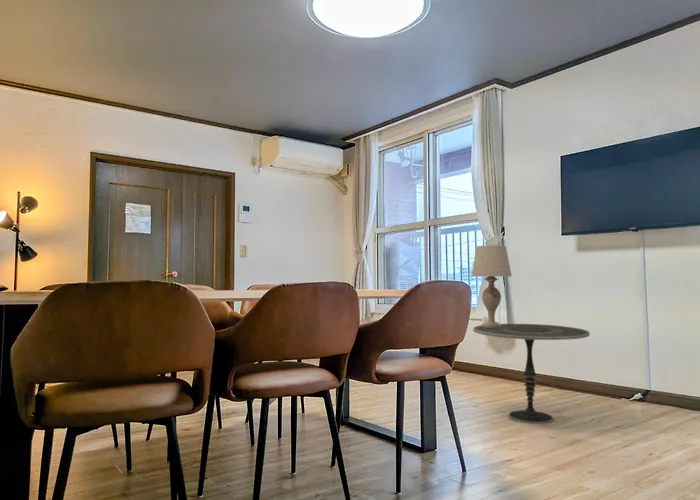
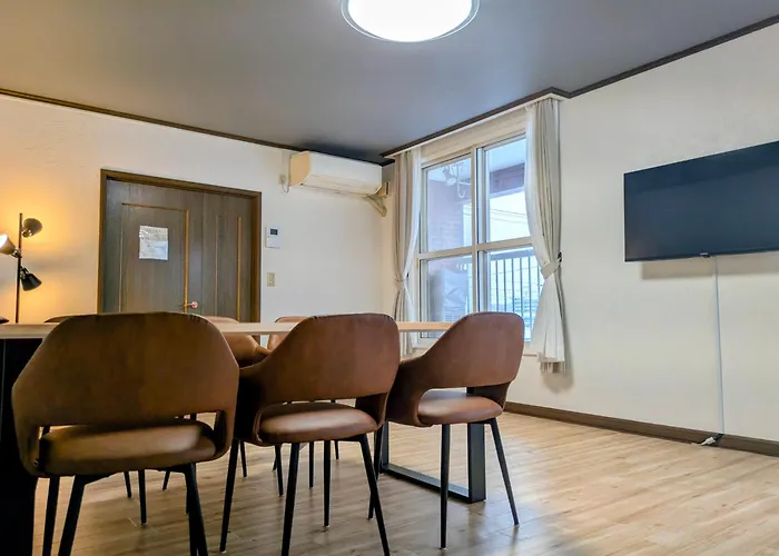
- table lamp [471,245,513,328]
- side table [472,323,591,425]
